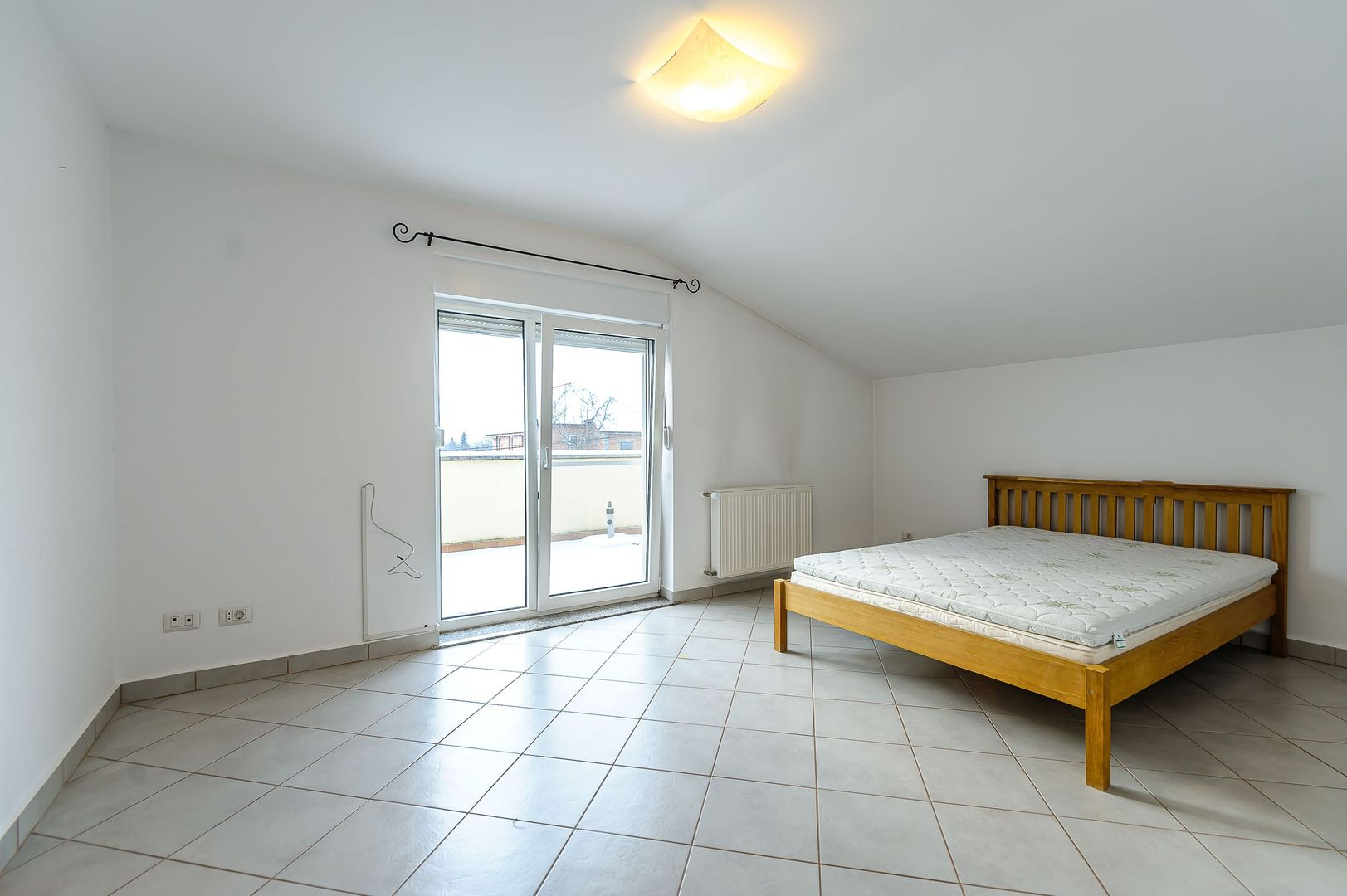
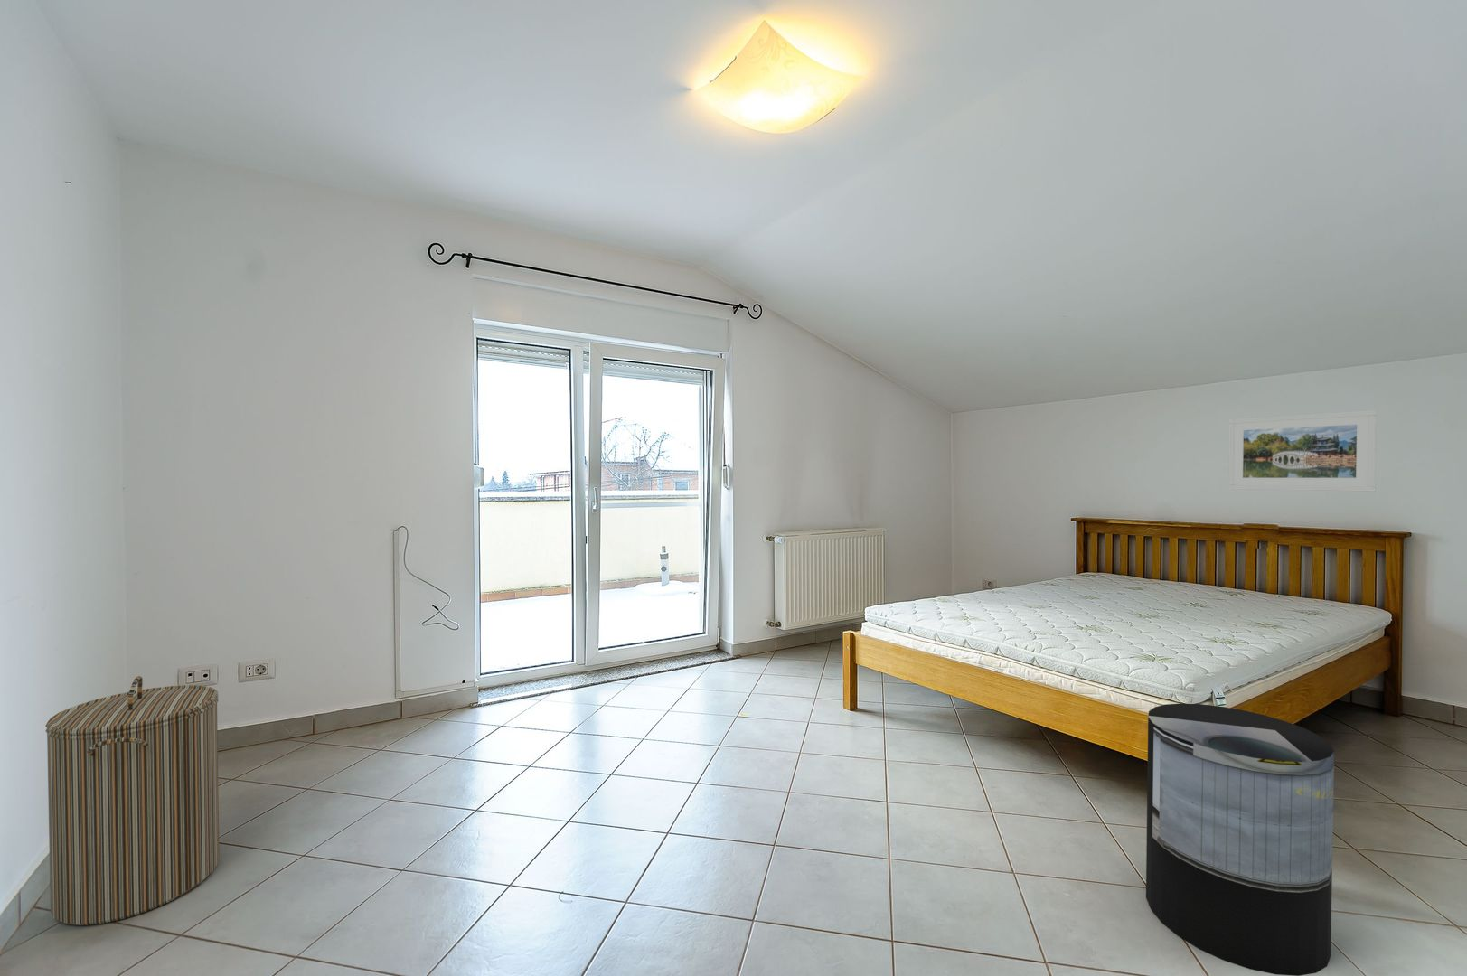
+ laundry hamper [45,675,221,926]
+ trash can [1146,703,1335,976]
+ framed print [1227,410,1378,492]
